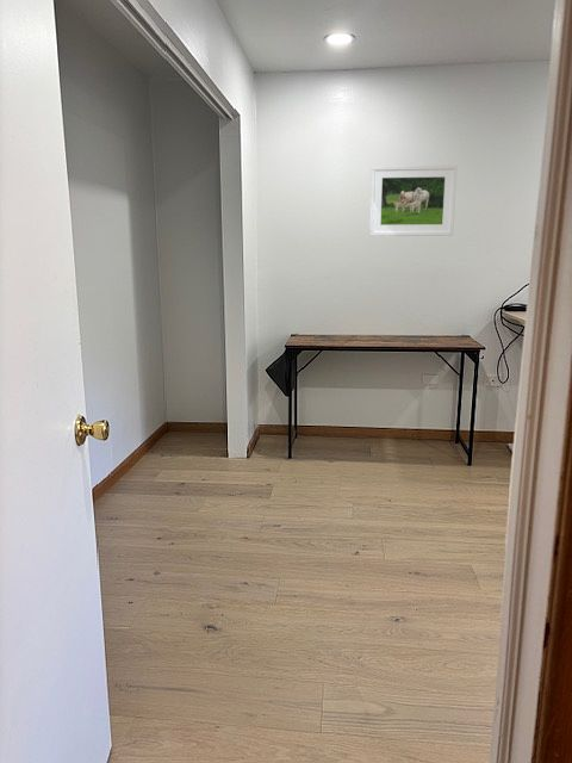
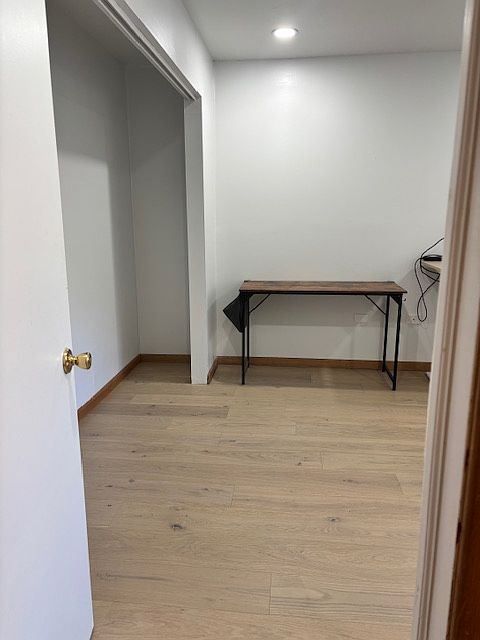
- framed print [368,163,459,237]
